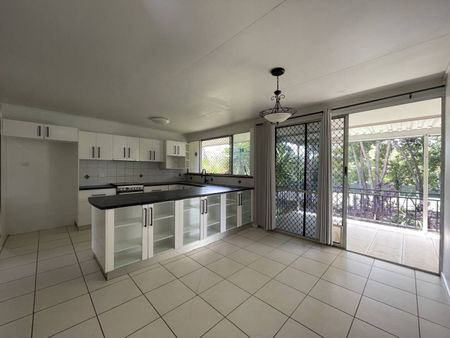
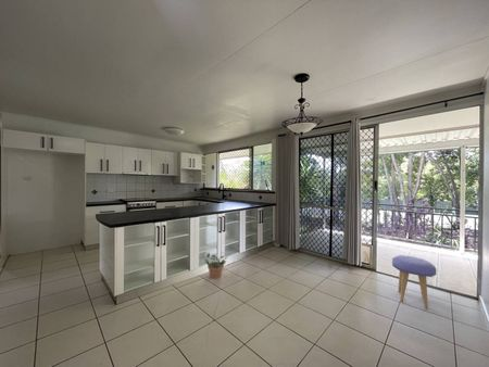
+ stool [391,254,437,309]
+ potted plant [204,252,229,279]
